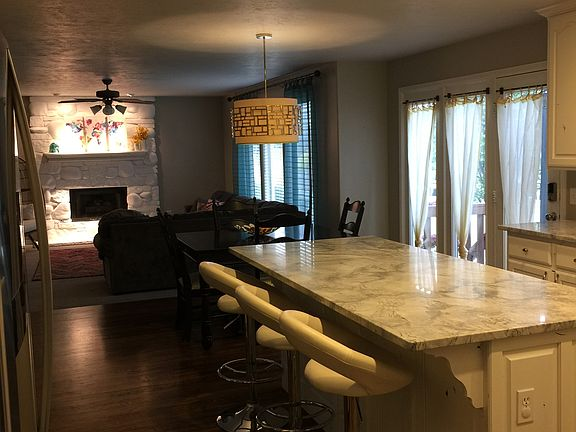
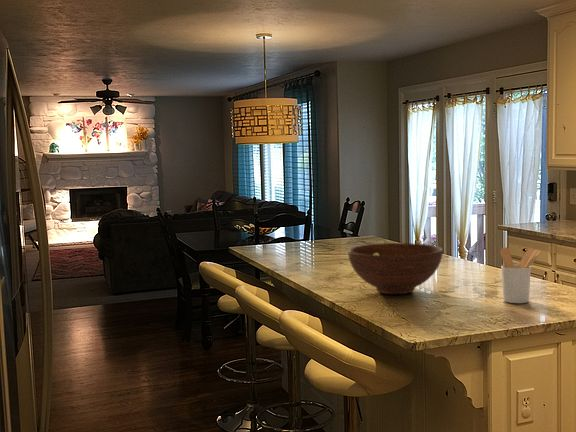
+ fruit bowl [347,242,444,295]
+ utensil holder [499,246,541,304]
